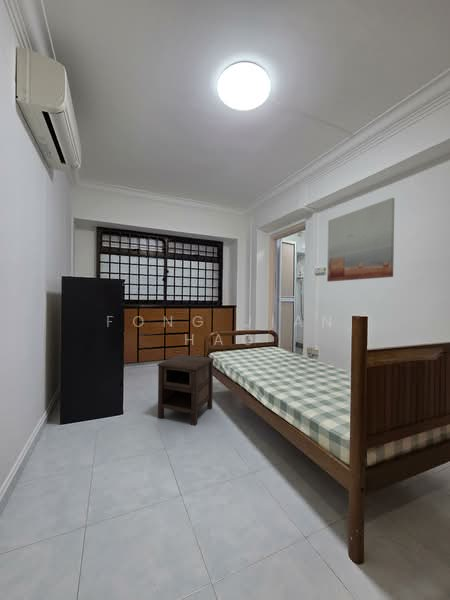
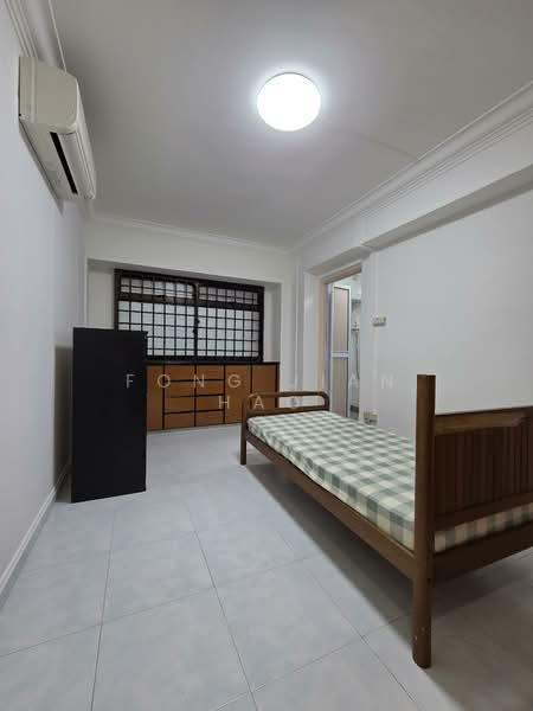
- wall art [326,197,396,283]
- nightstand [156,354,215,427]
